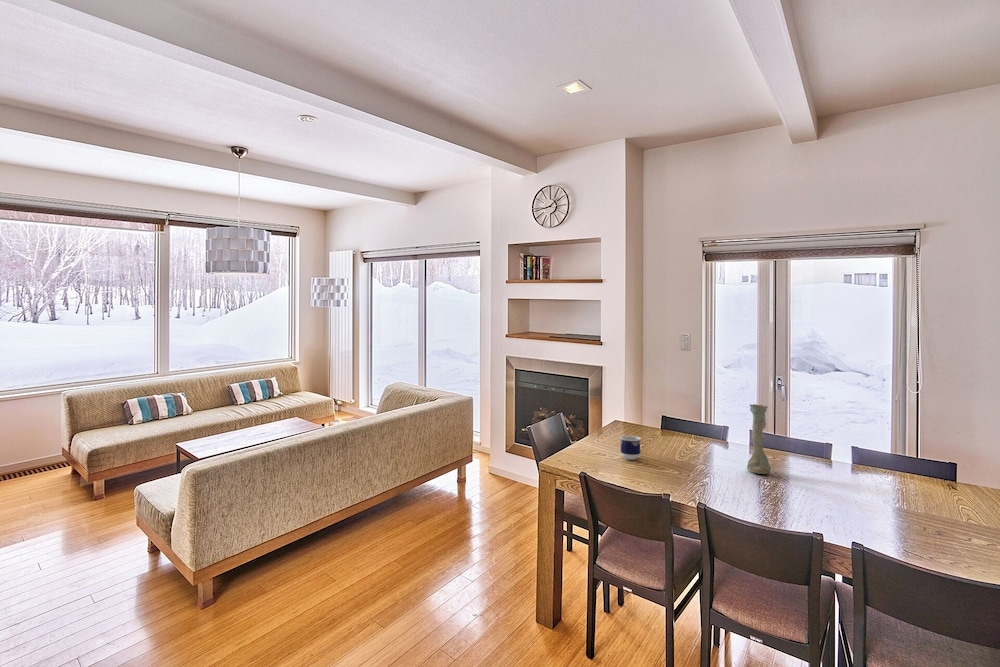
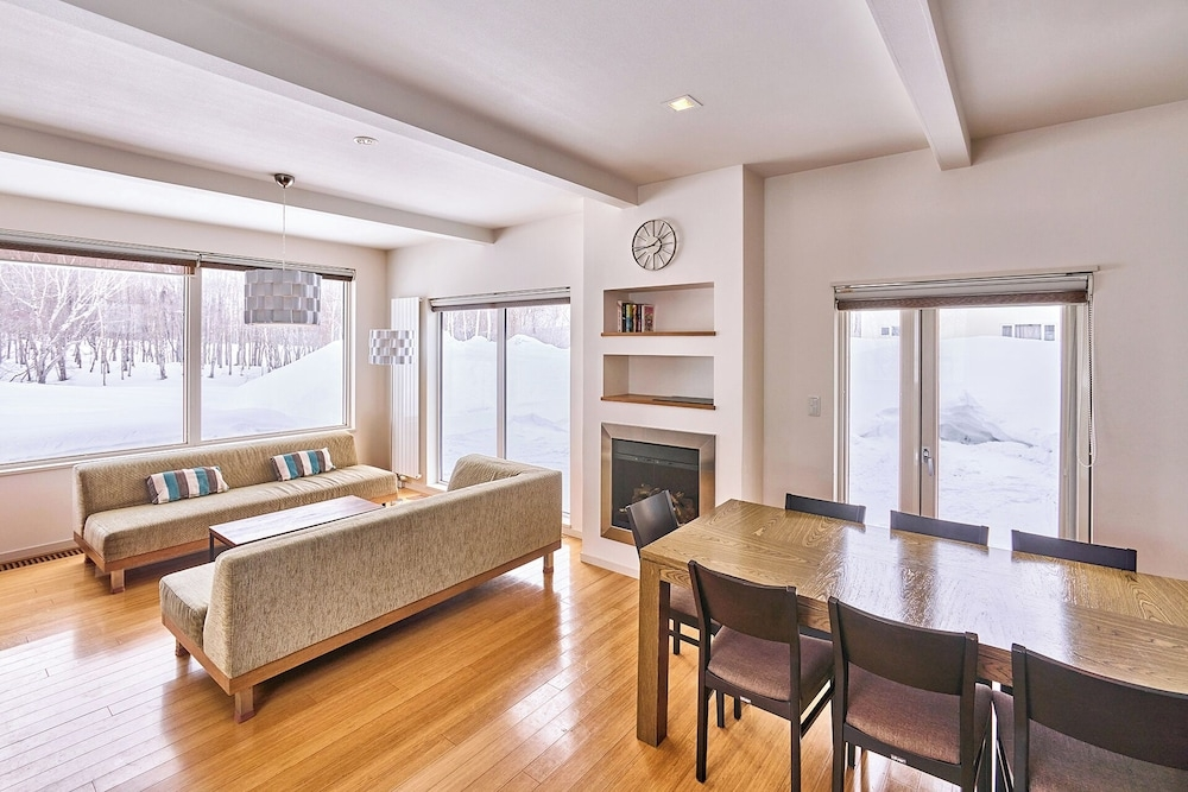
- cup [619,435,642,461]
- vase [746,403,772,475]
